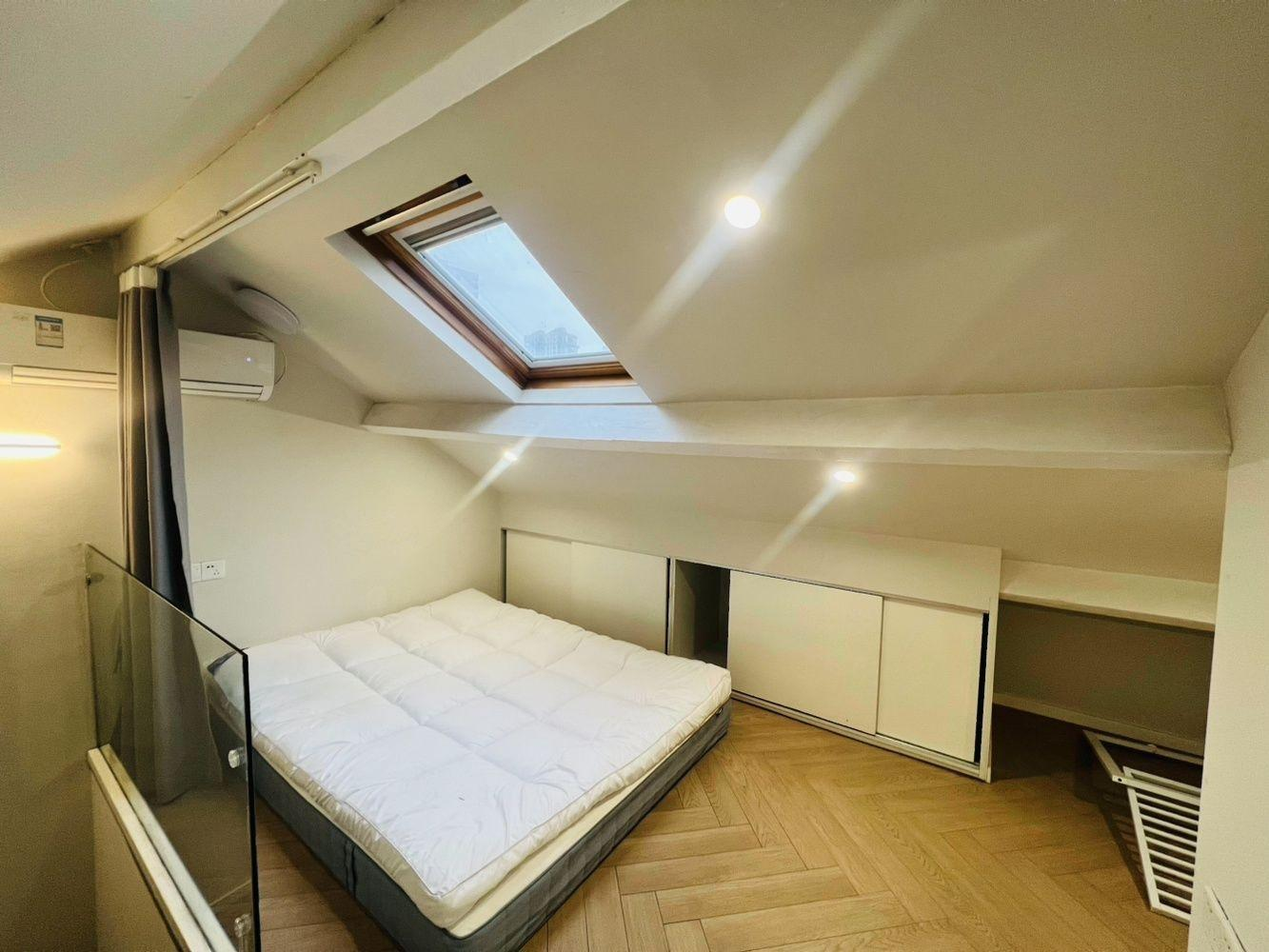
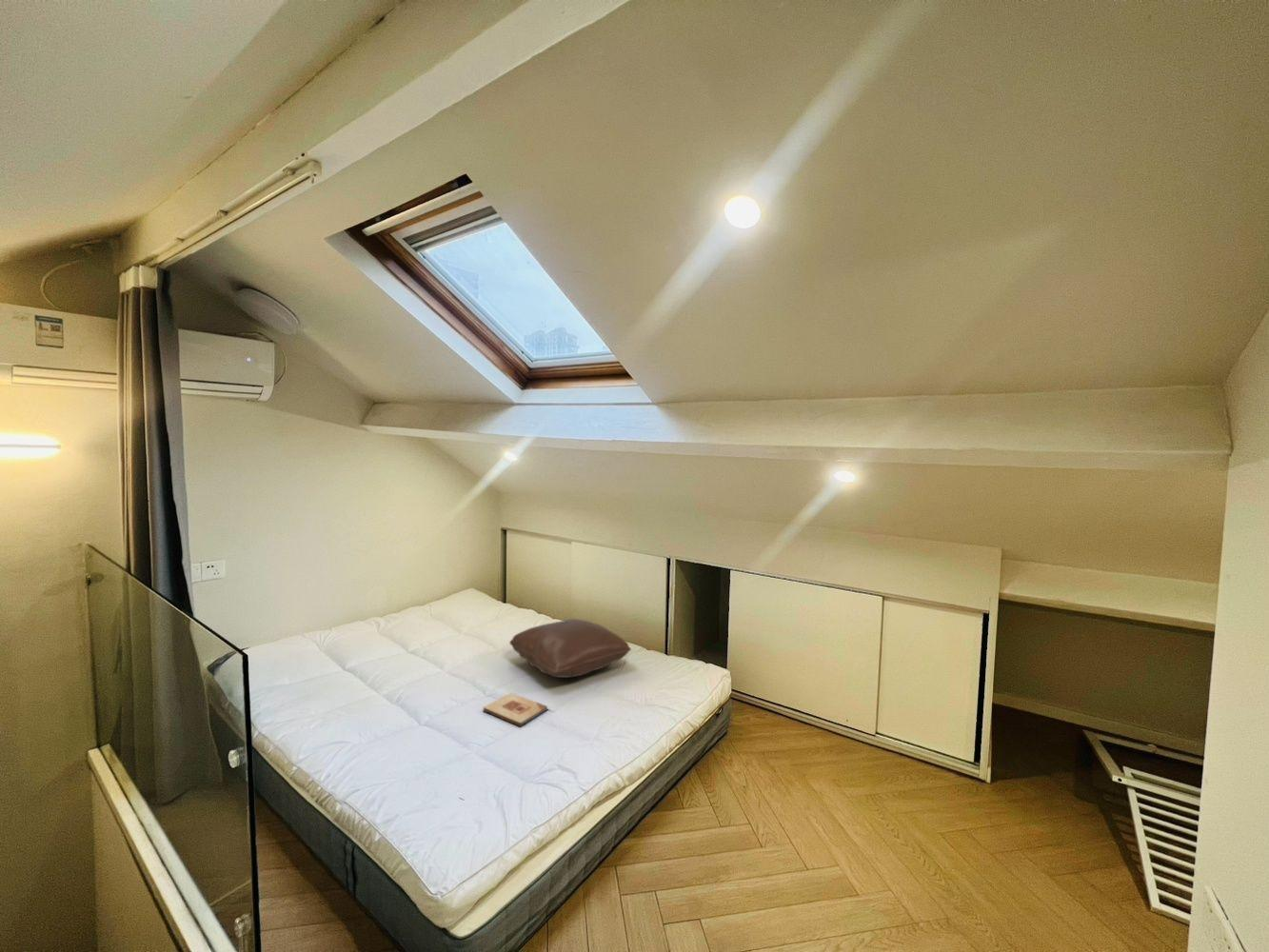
+ pillow [508,618,632,679]
+ wooden plaque [483,692,548,728]
